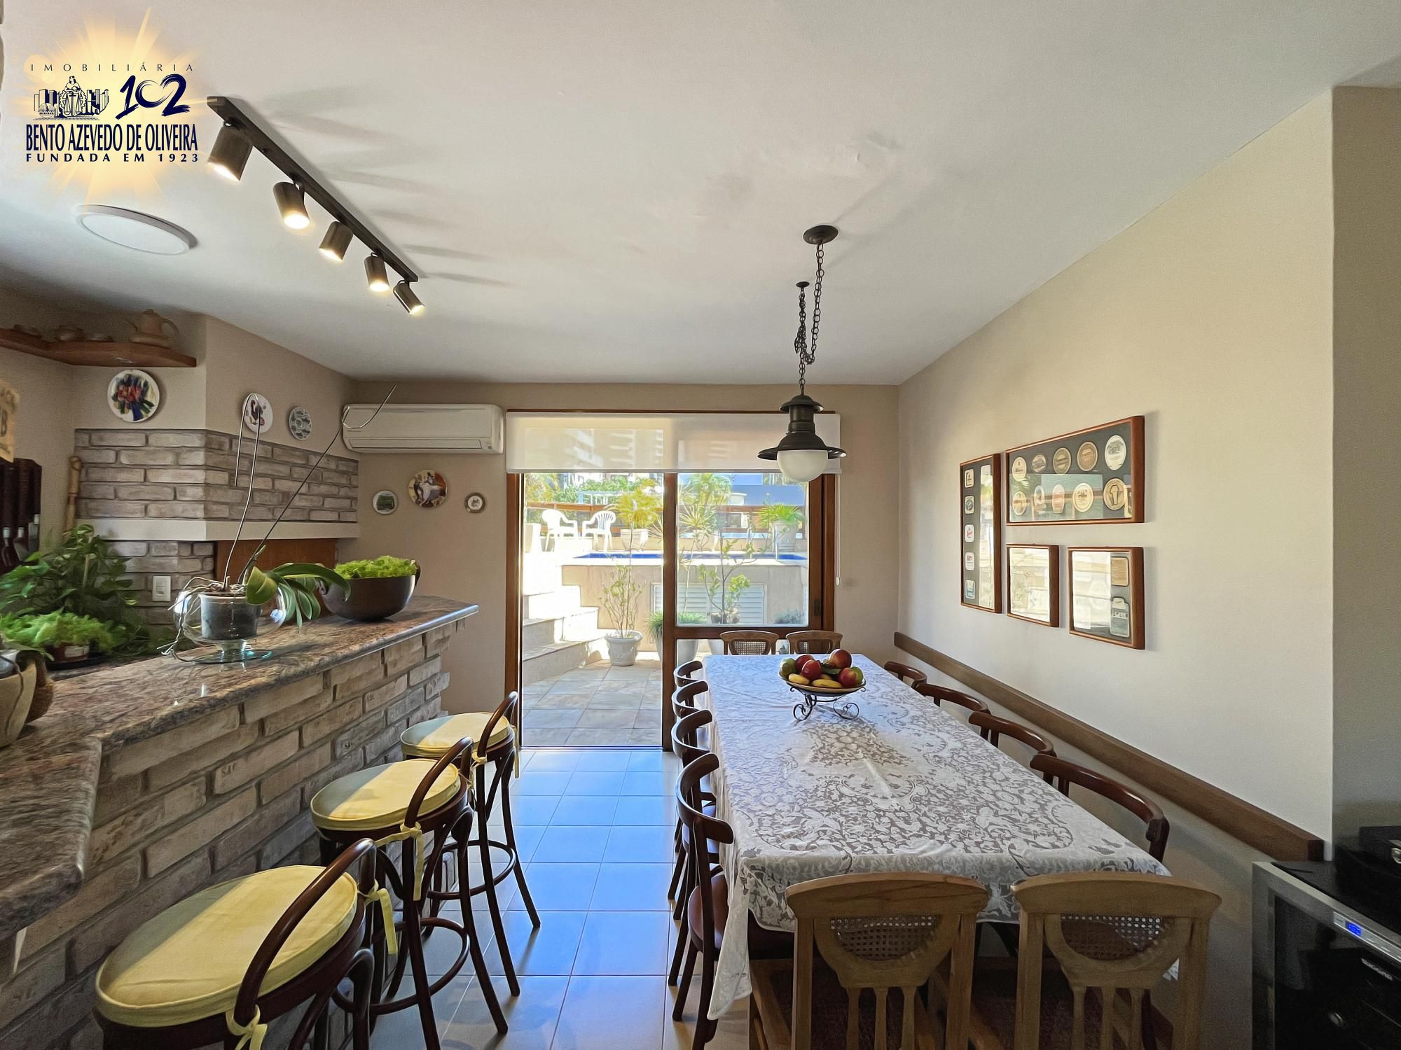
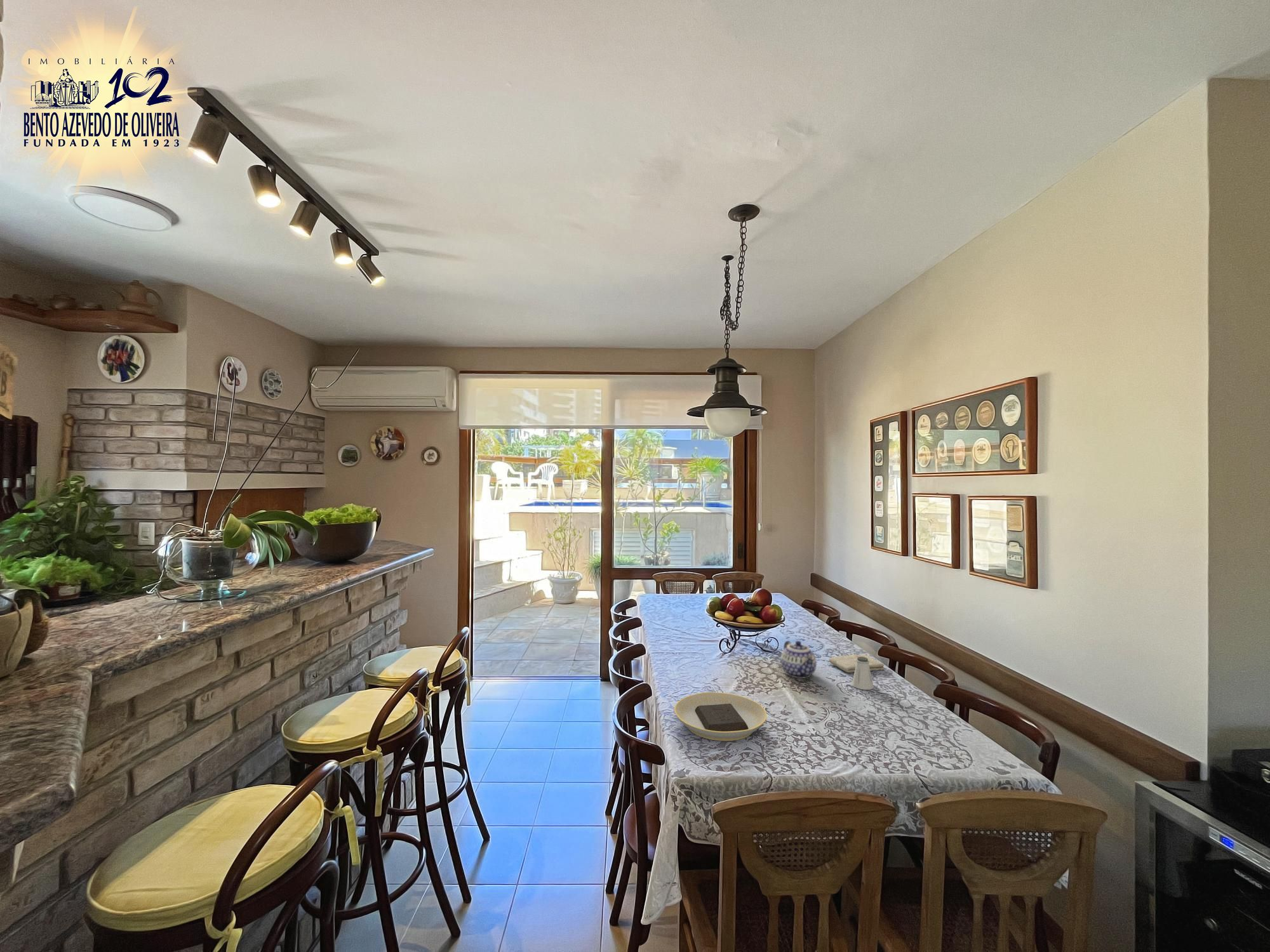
+ plate [674,692,767,741]
+ washcloth [828,654,885,673]
+ teapot [780,640,817,679]
+ saltshaker [852,657,874,691]
